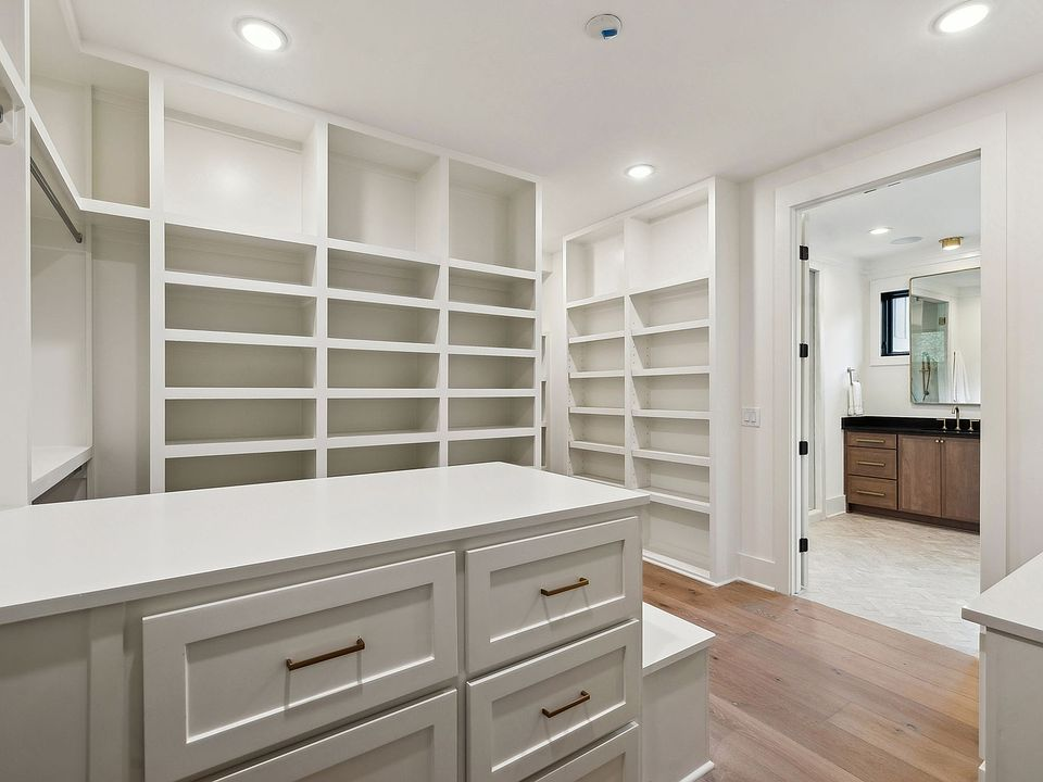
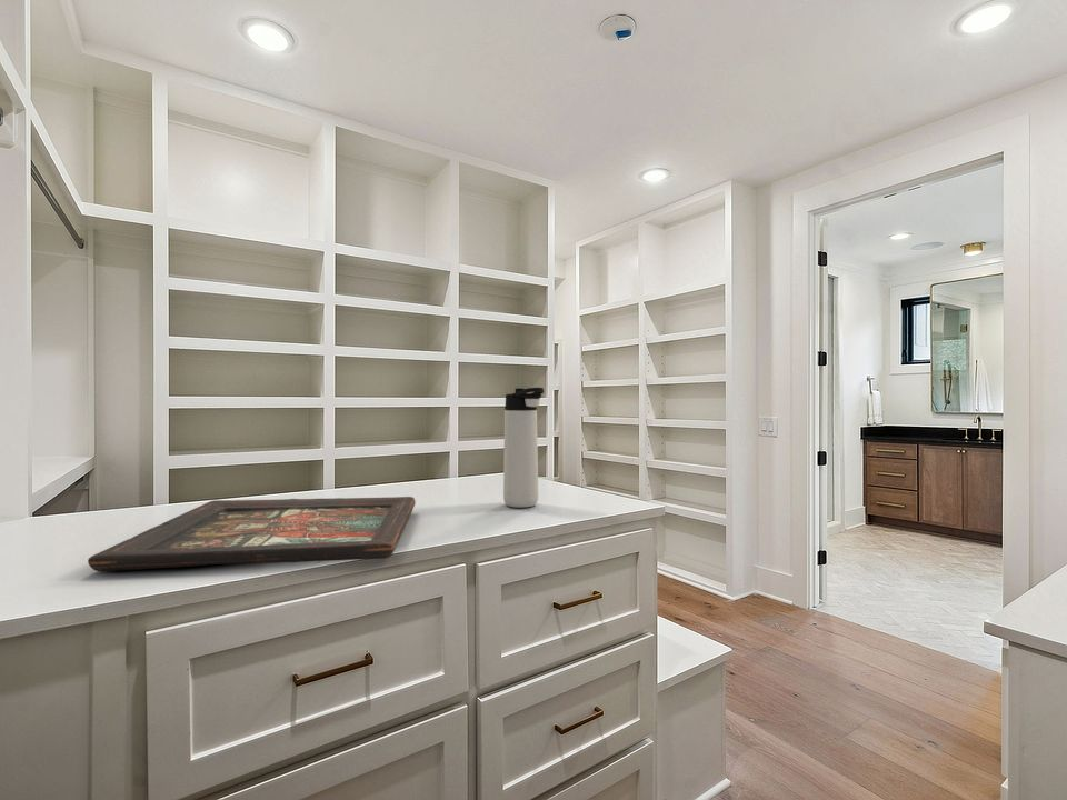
+ thermos bottle [502,387,545,509]
+ decorative tray [87,496,417,572]
